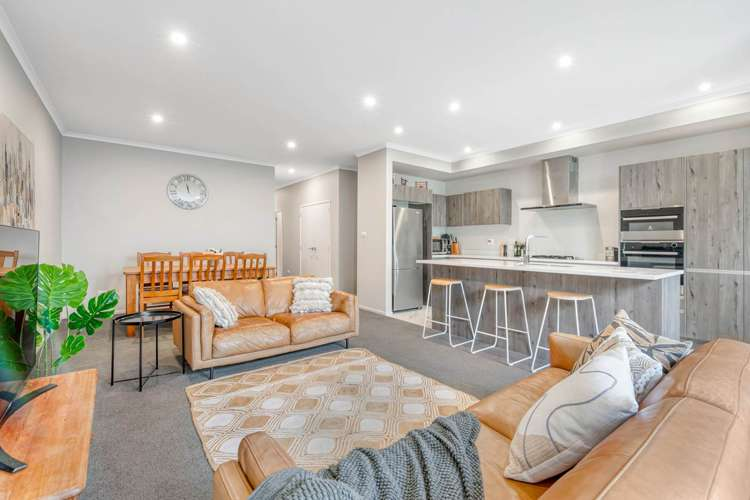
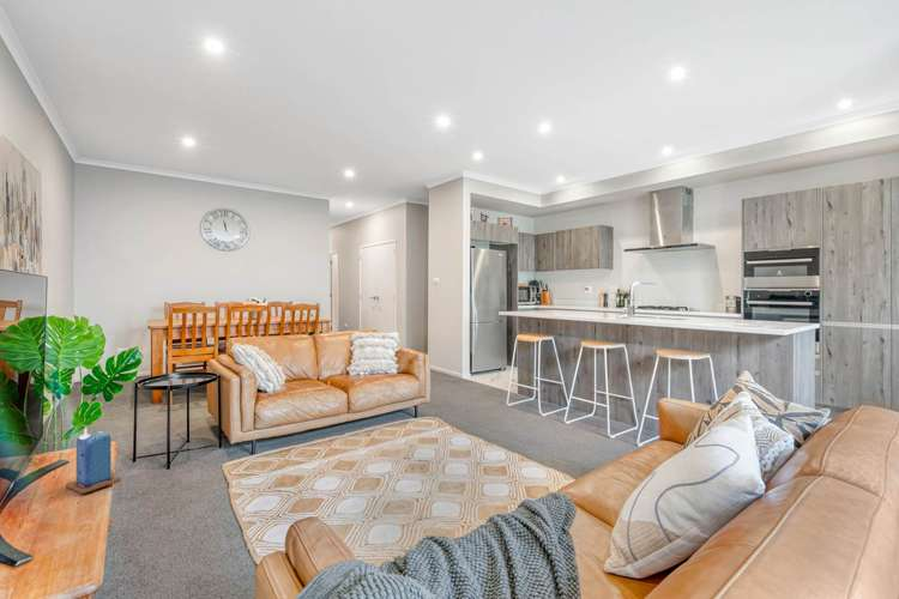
+ candle [65,426,121,496]
